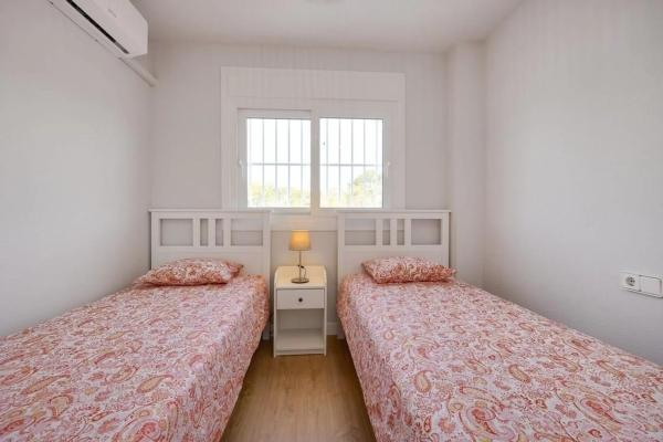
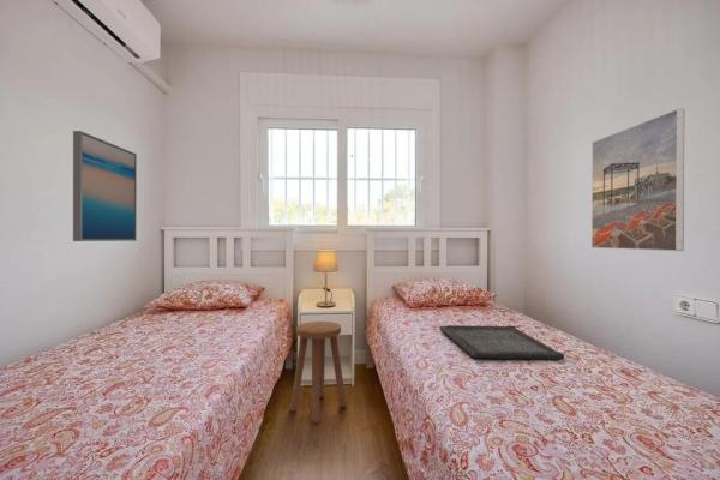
+ stool [289,320,348,424]
+ serving tray [438,324,565,360]
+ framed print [590,108,685,252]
+ wall art [72,130,138,242]
